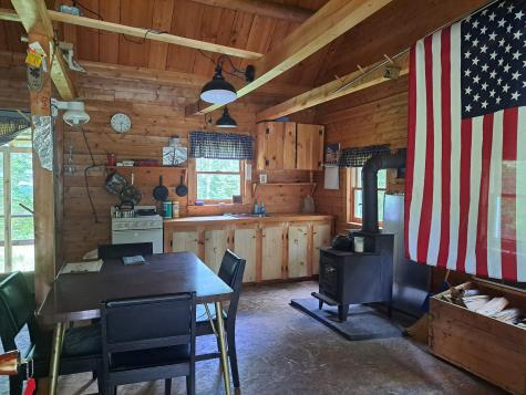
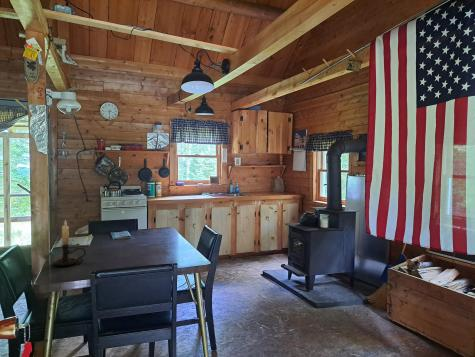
+ candle holder [51,218,87,267]
